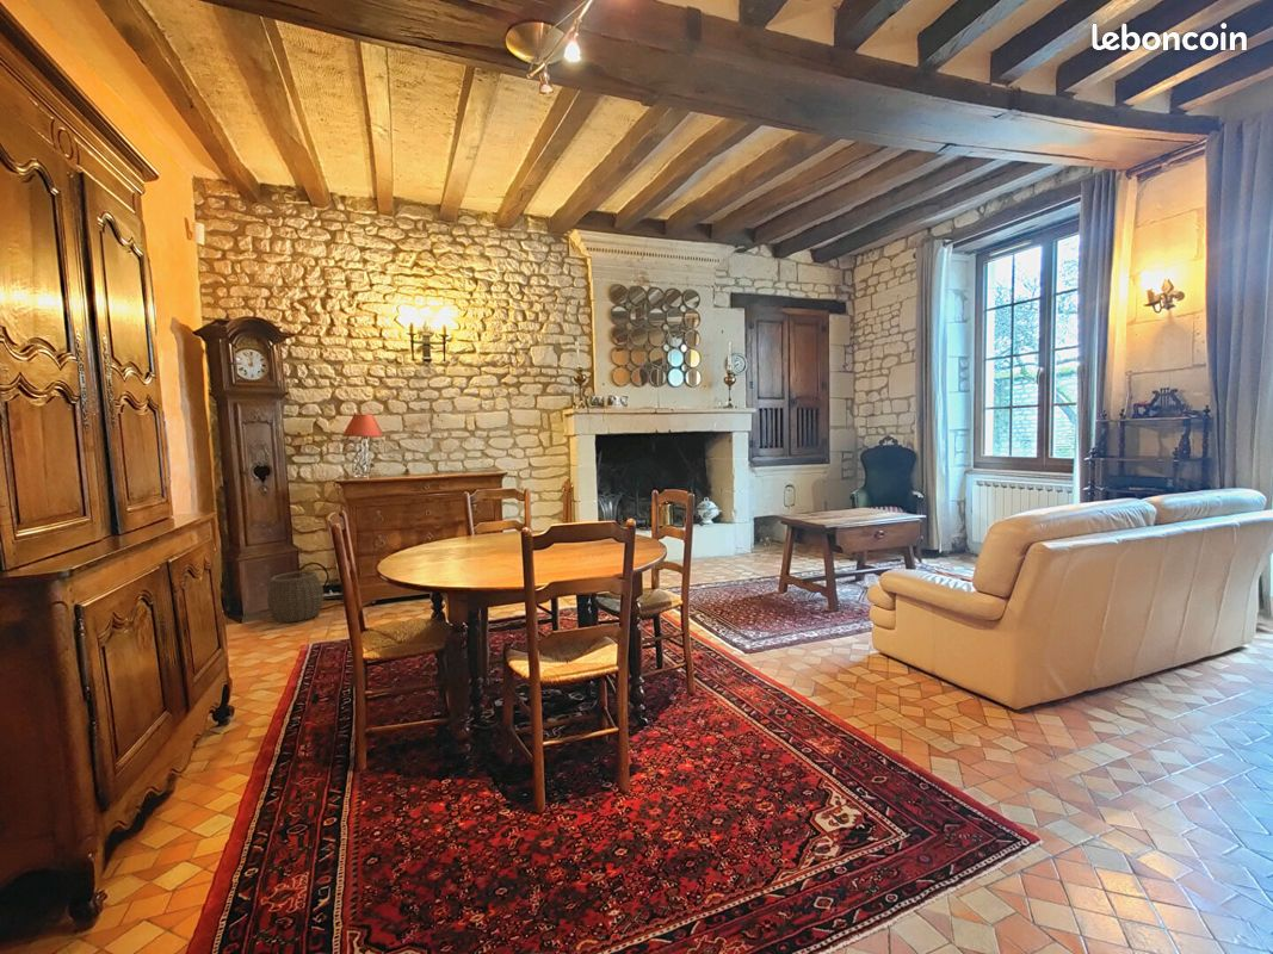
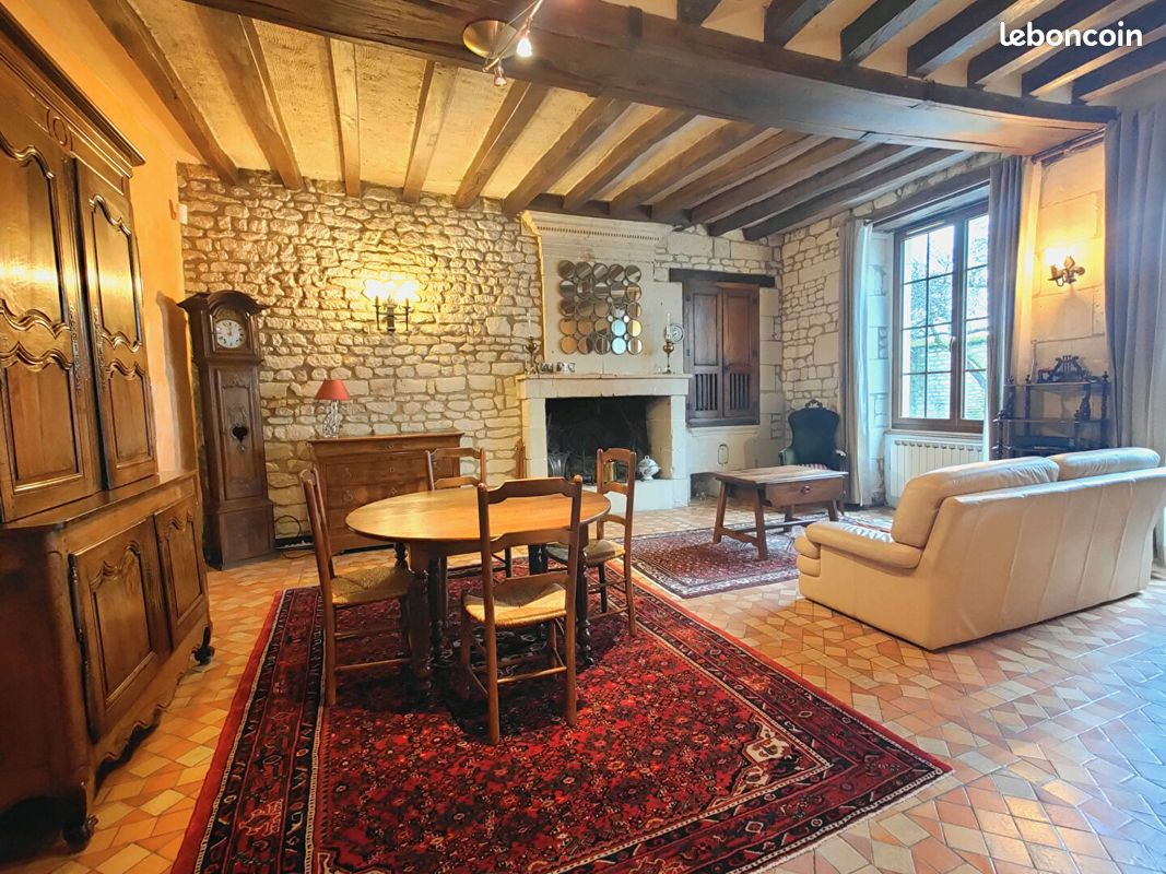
- woven basket [266,570,325,624]
